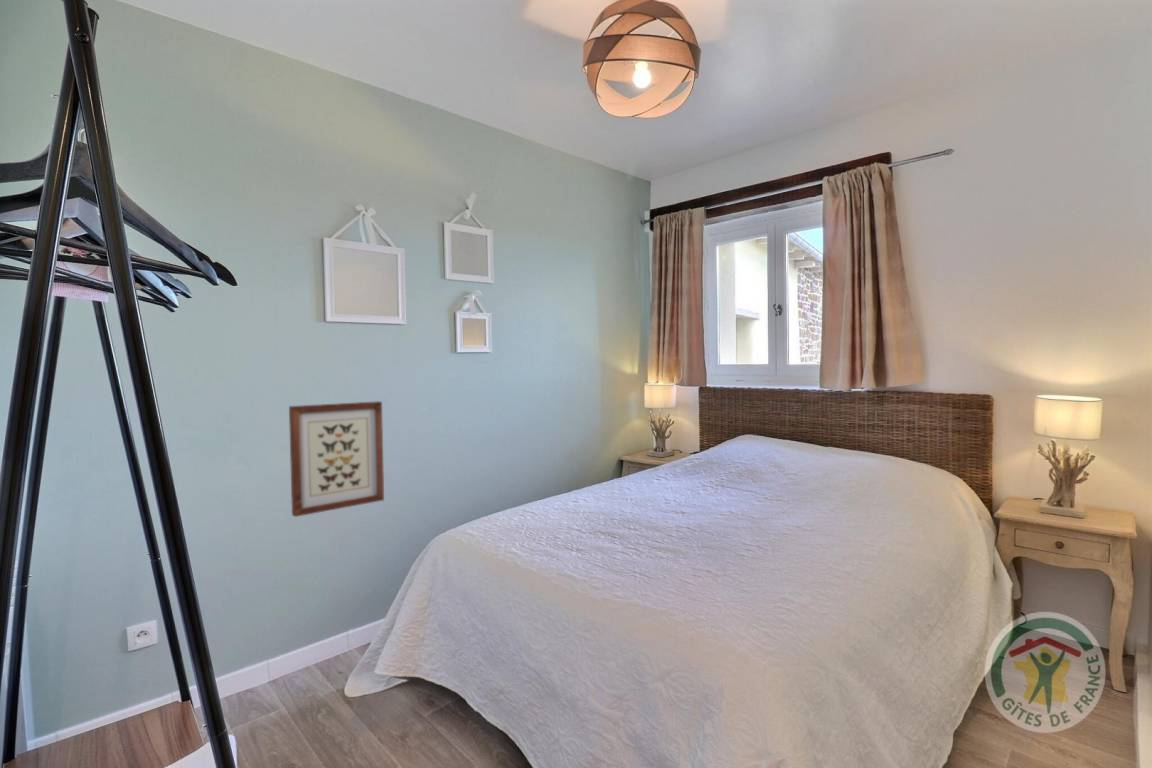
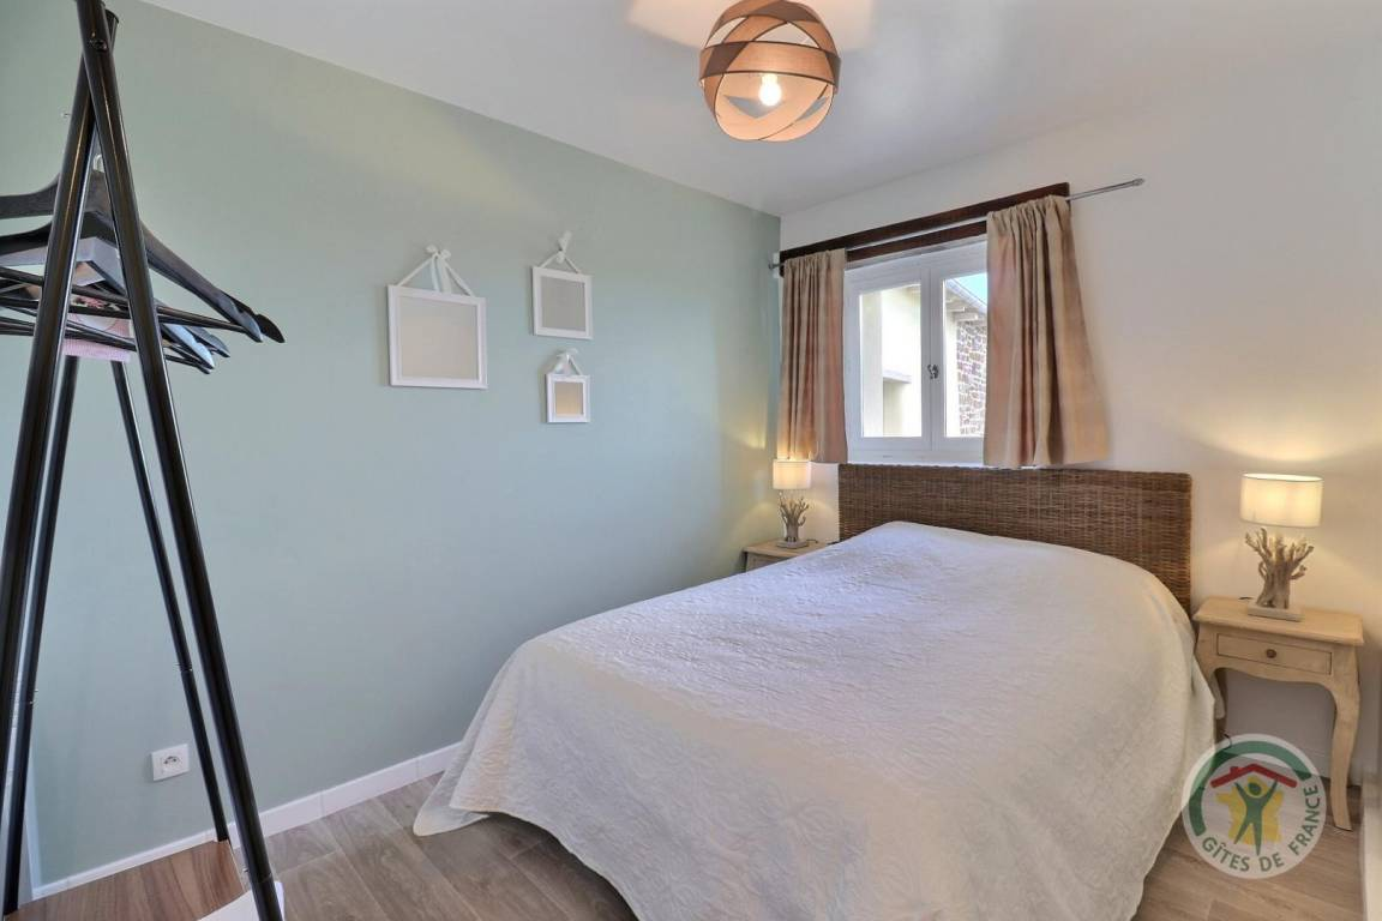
- wall art [288,400,385,518]
